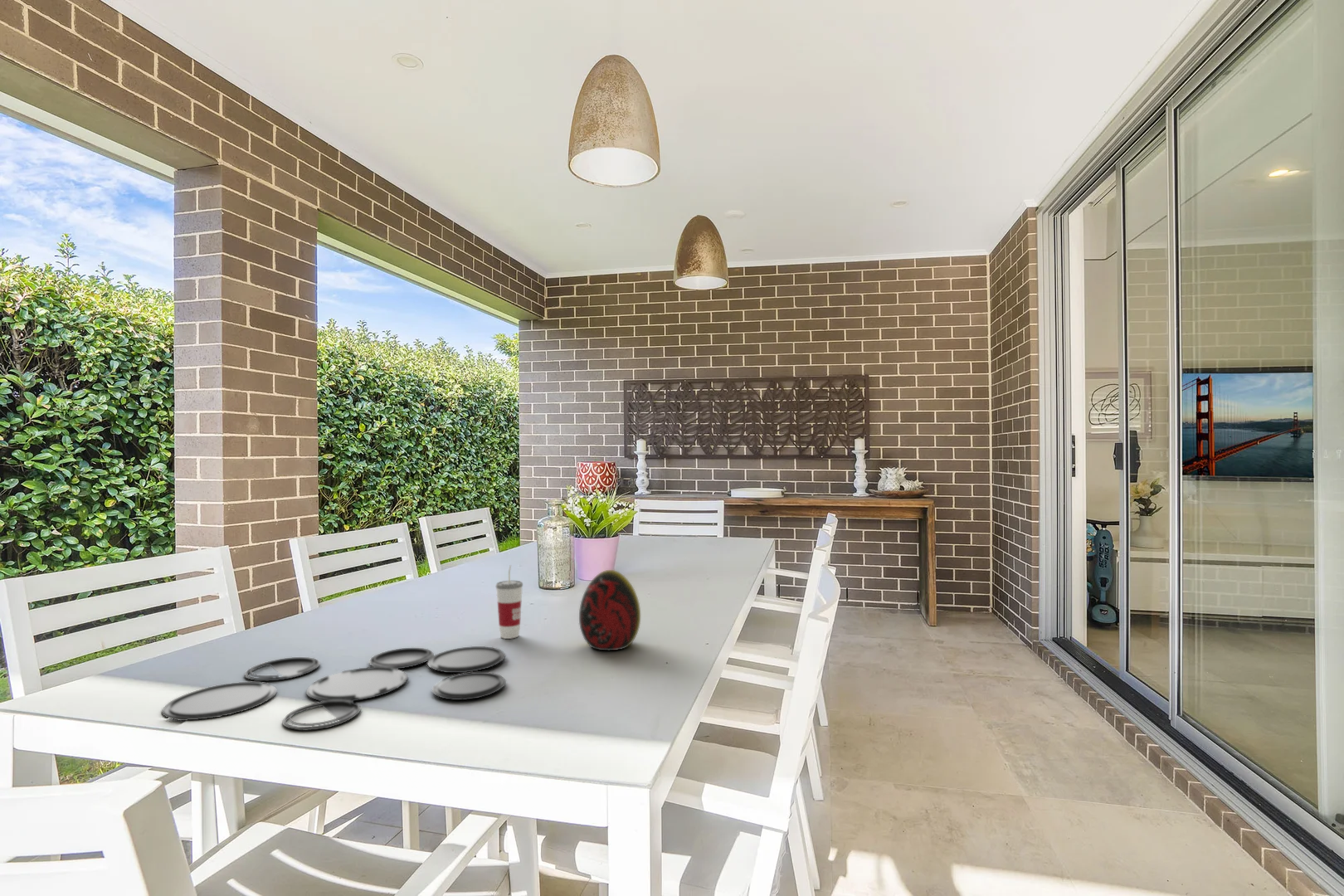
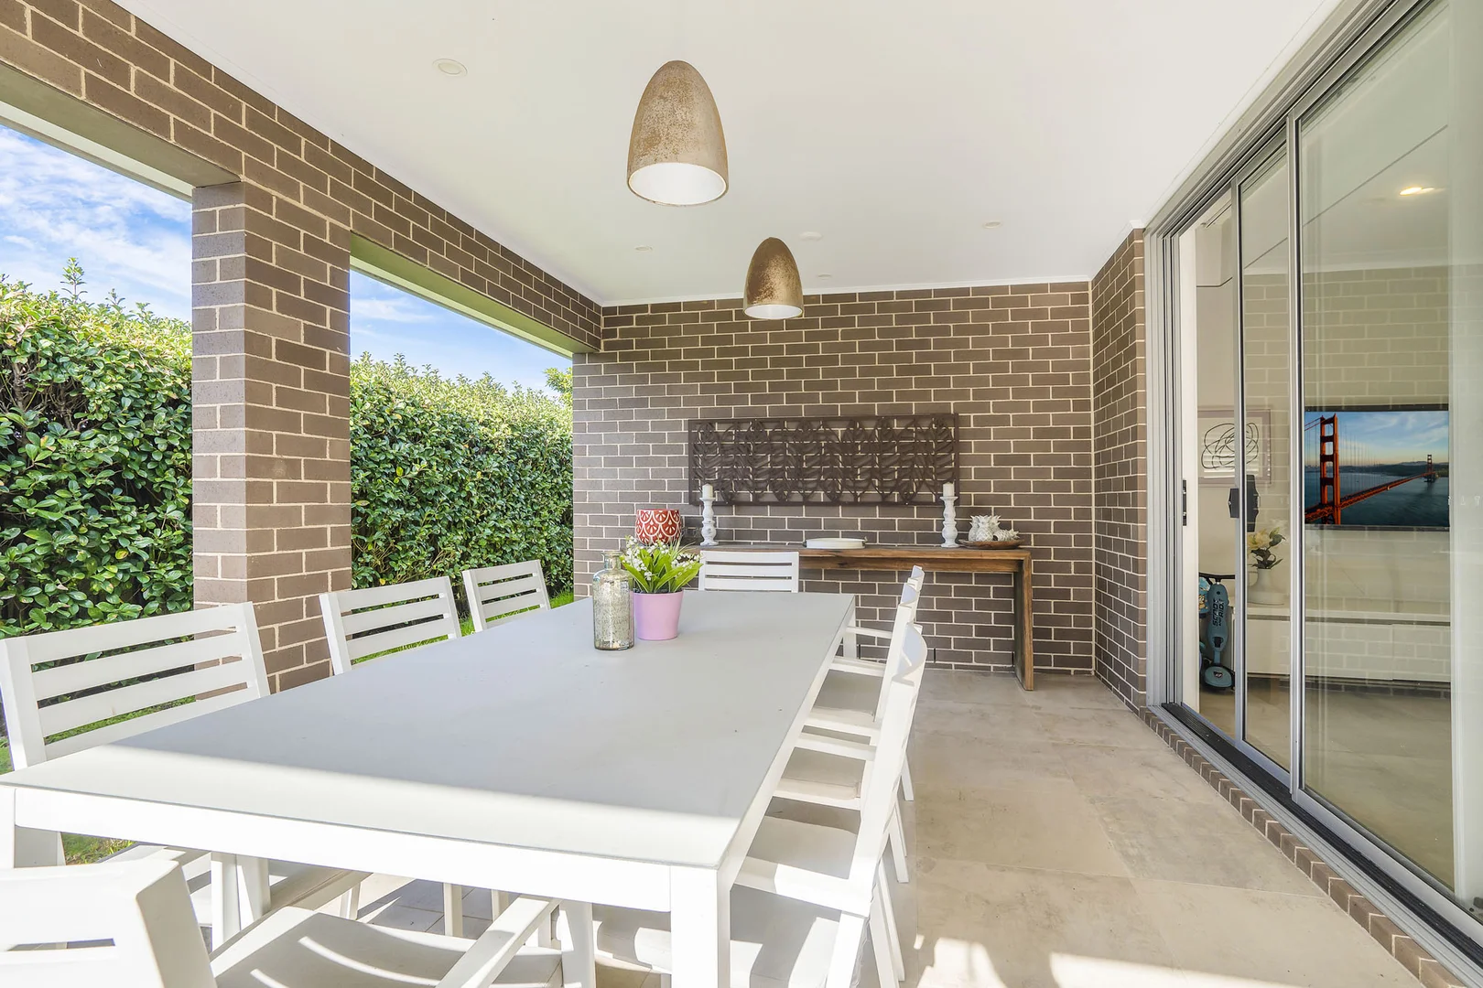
- cup [495,564,523,640]
- decorative egg [578,569,641,652]
- plate [161,645,507,732]
